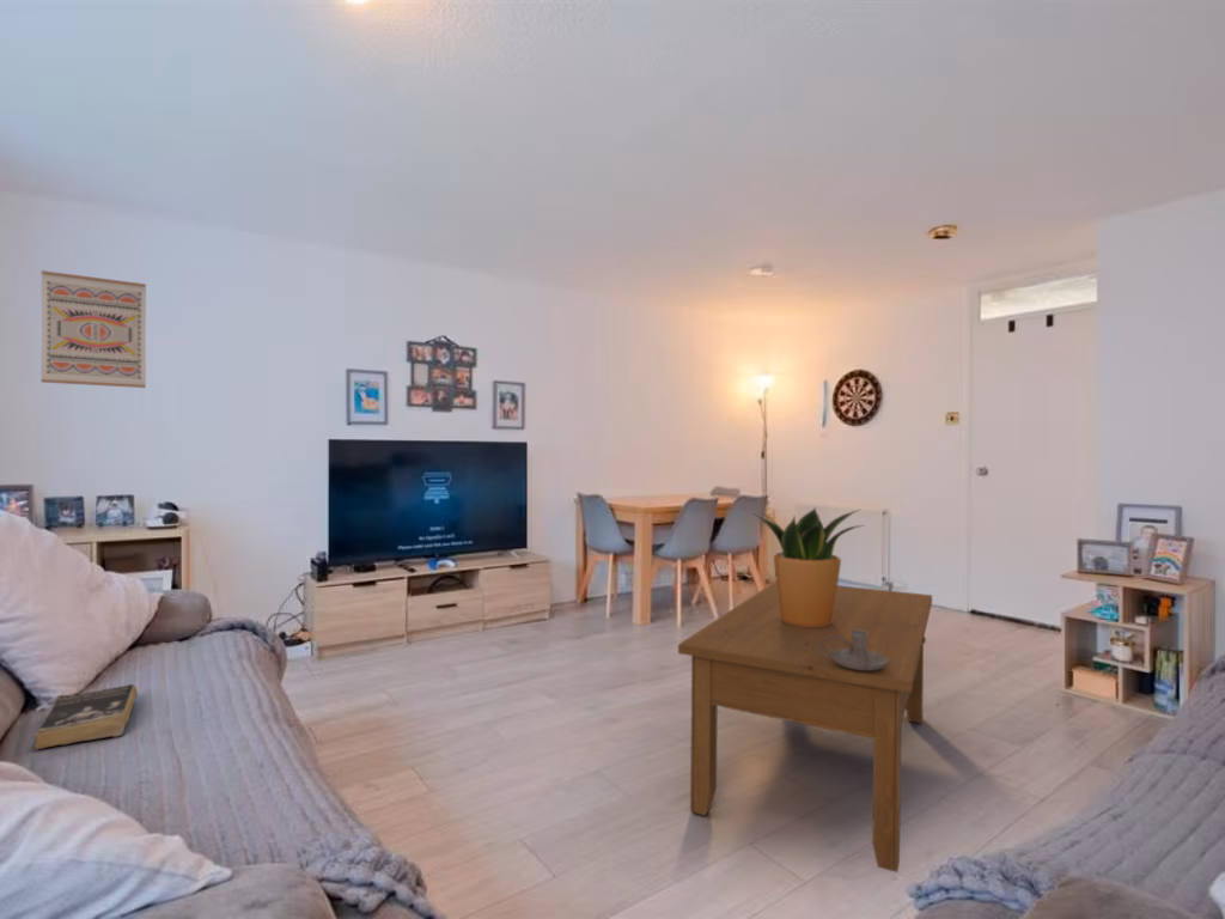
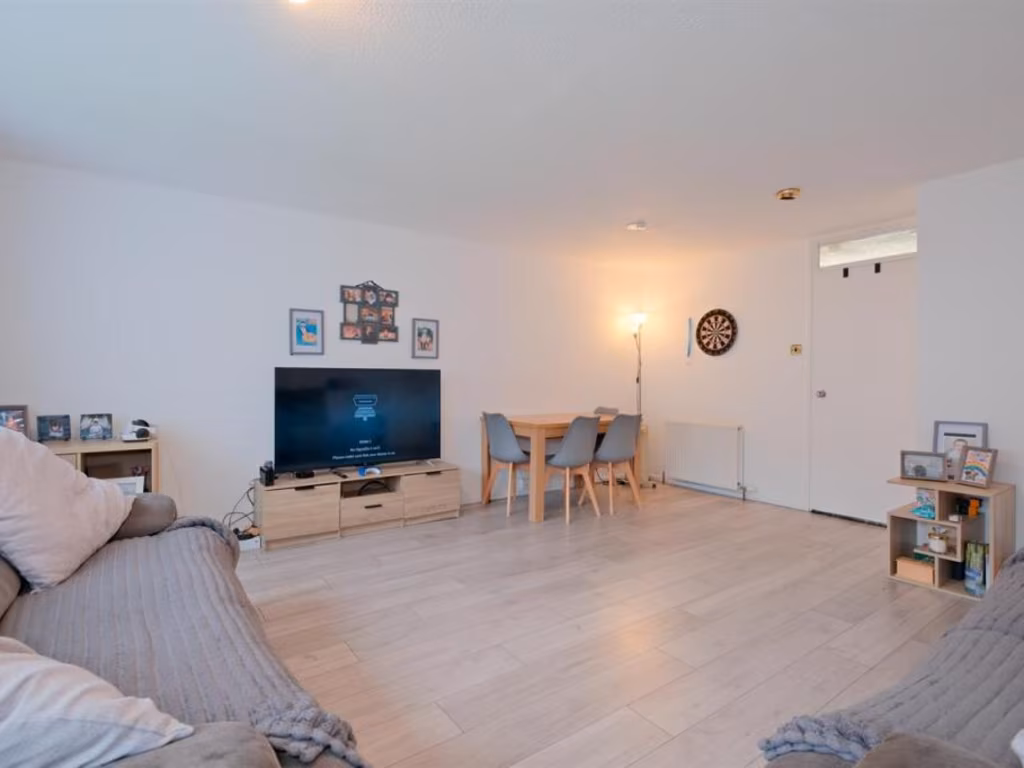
- book [33,683,139,750]
- potted plant [754,506,865,627]
- coffee table [677,580,933,874]
- candle holder [819,629,888,670]
- wall art [41,269,147,389]
